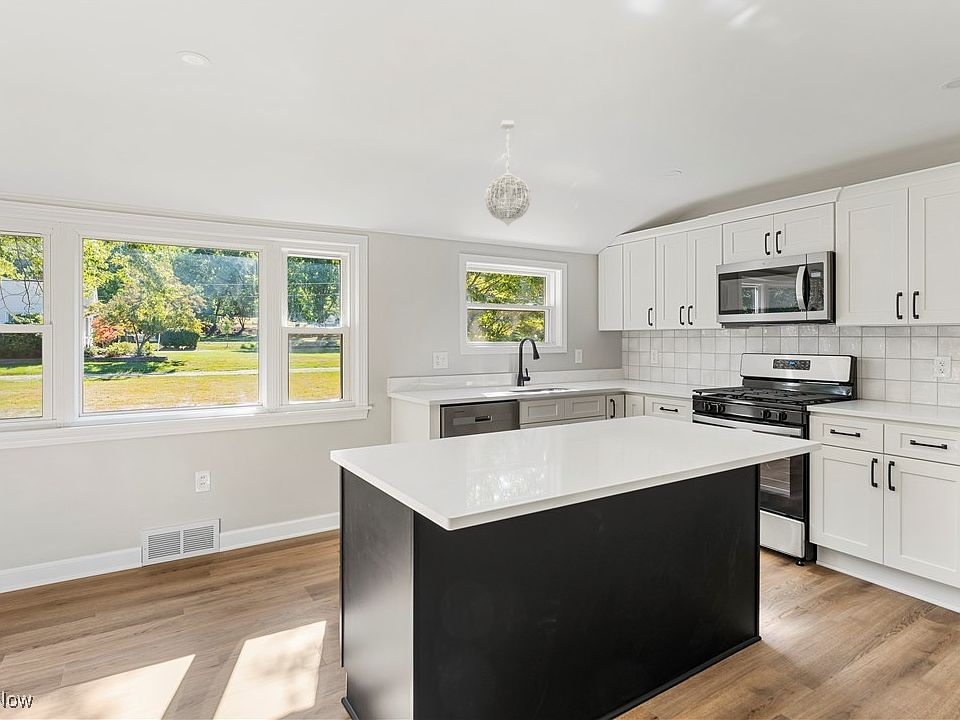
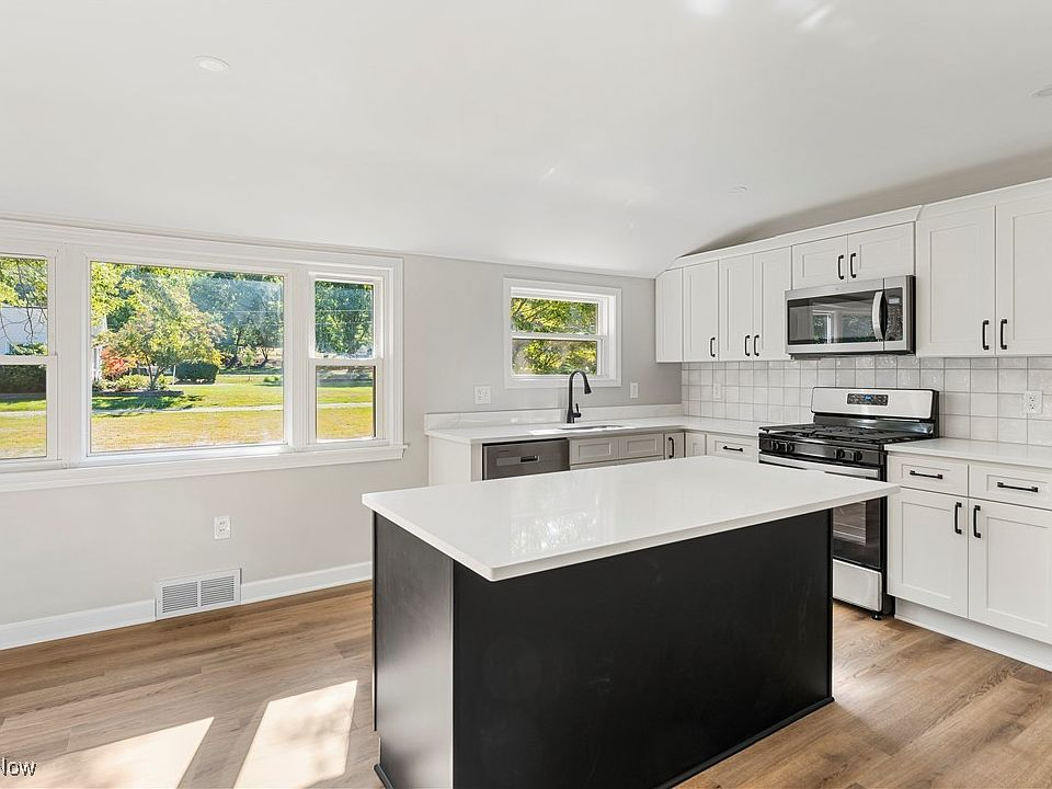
- pendant light [484,119,532,228]
